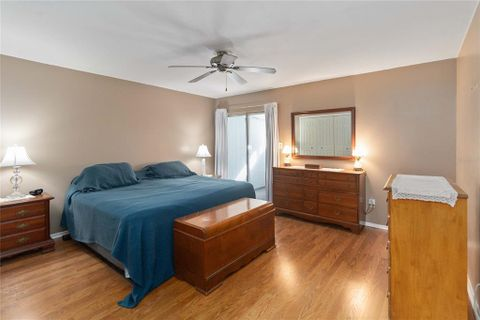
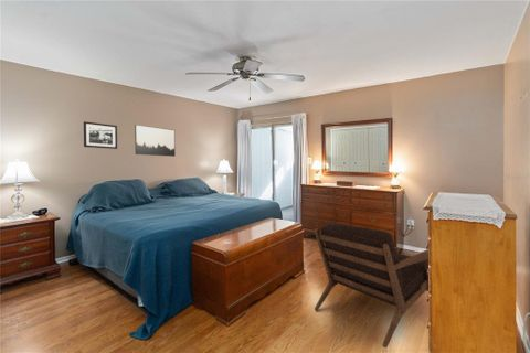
+ wall art [134,124,177,158]
+ picture frame [83,120,118,150]
+ armchair [314,222,430,349]
